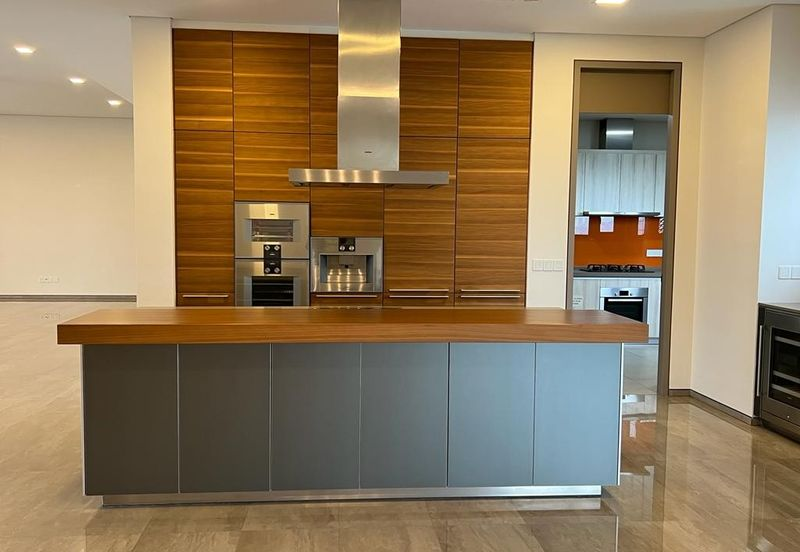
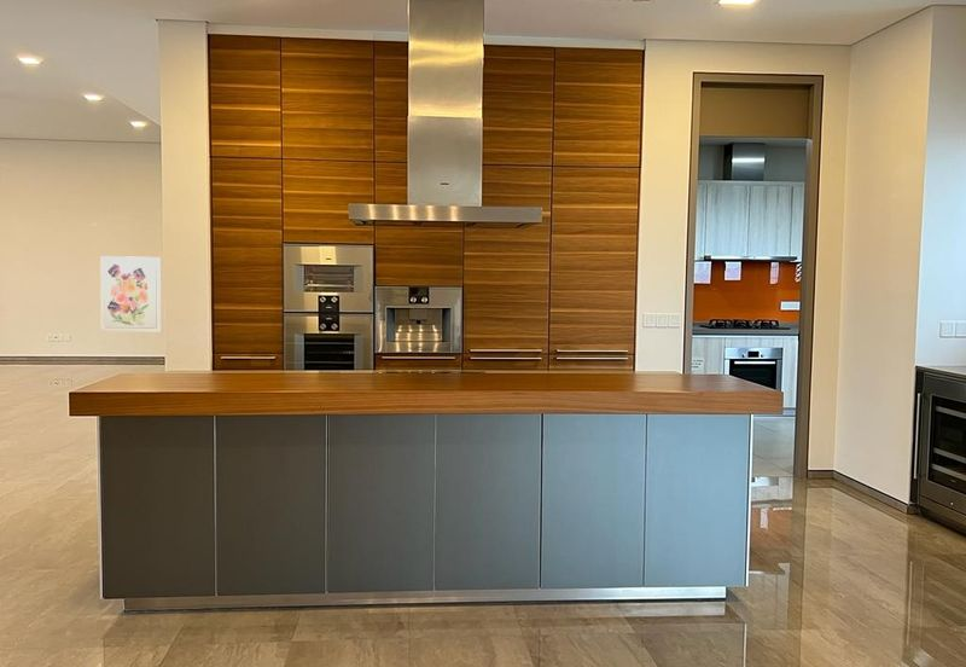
+ wall art [100,255,162,332]
